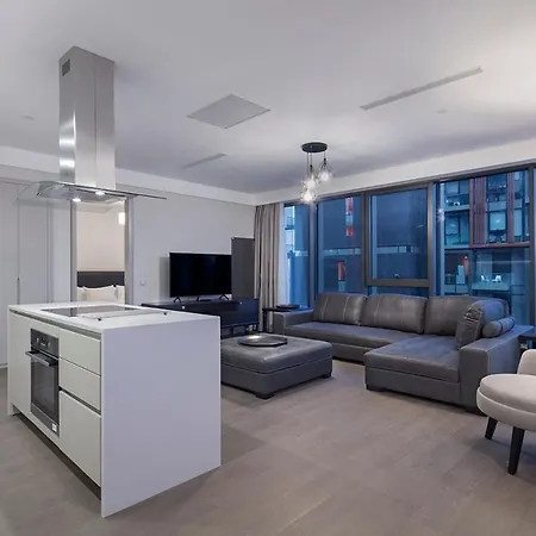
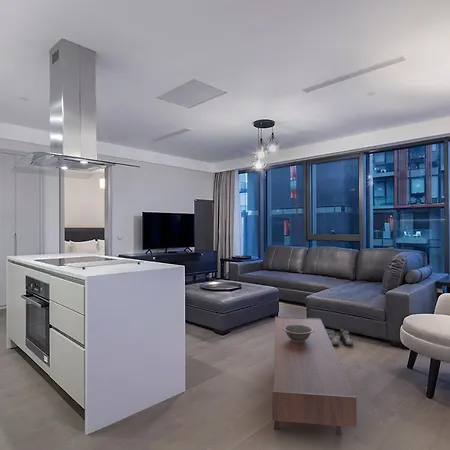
+ coffee table [272,316,358,436]
+ shoe [325,328,354,346]
+ decorative bowl [283,324,314,342]
